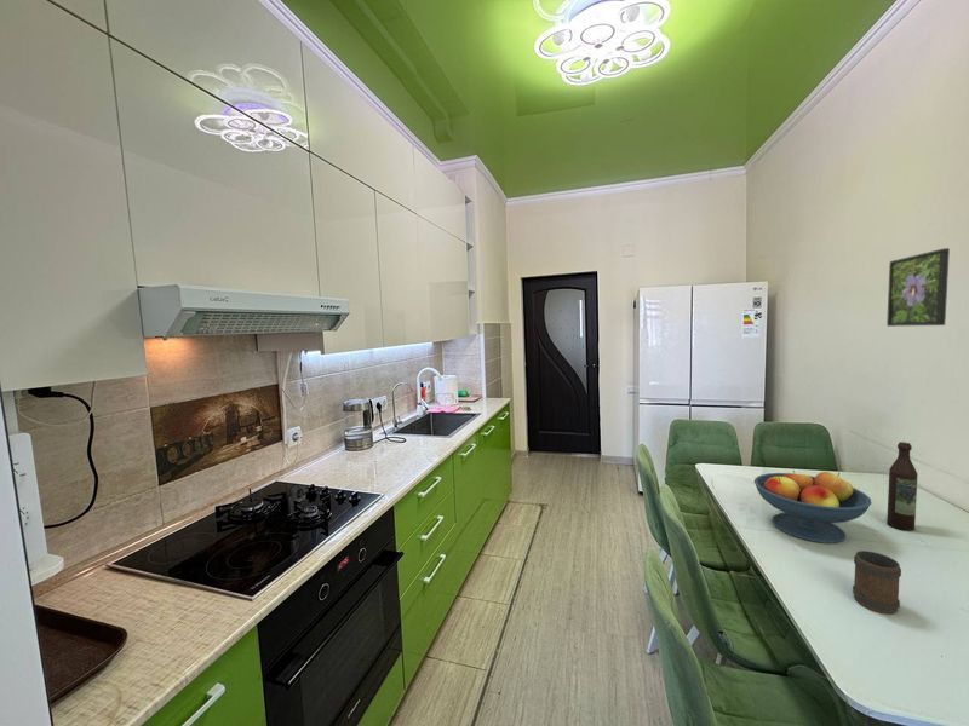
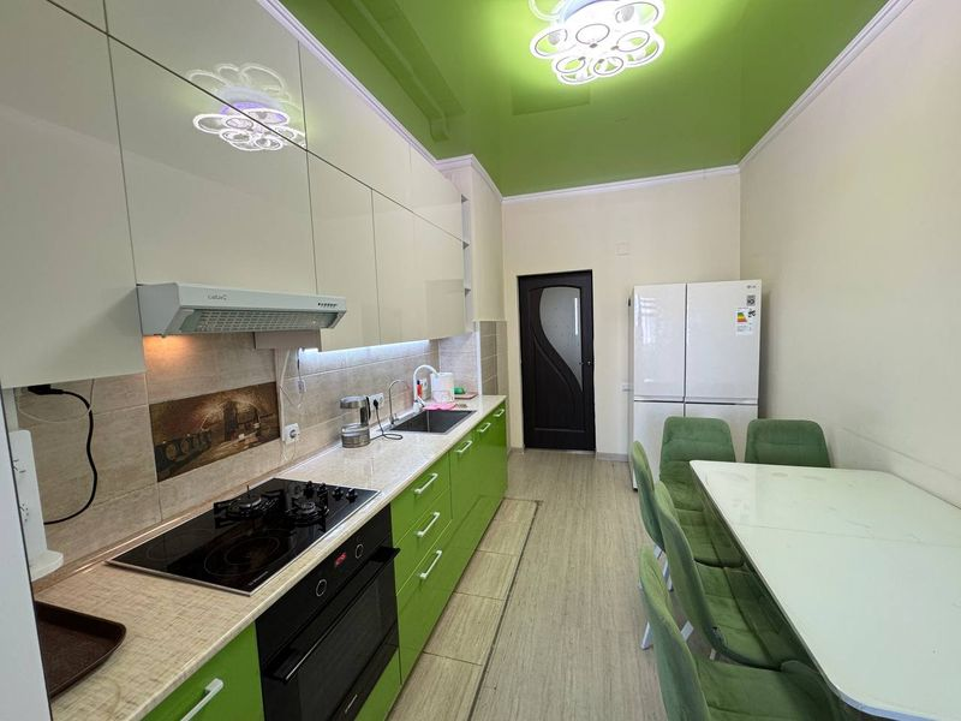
- wine bottle [885,440,919,532]
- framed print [885,247,951,328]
- fruit bowl [753,469,872,544]
- mug [852,549,902,615]
